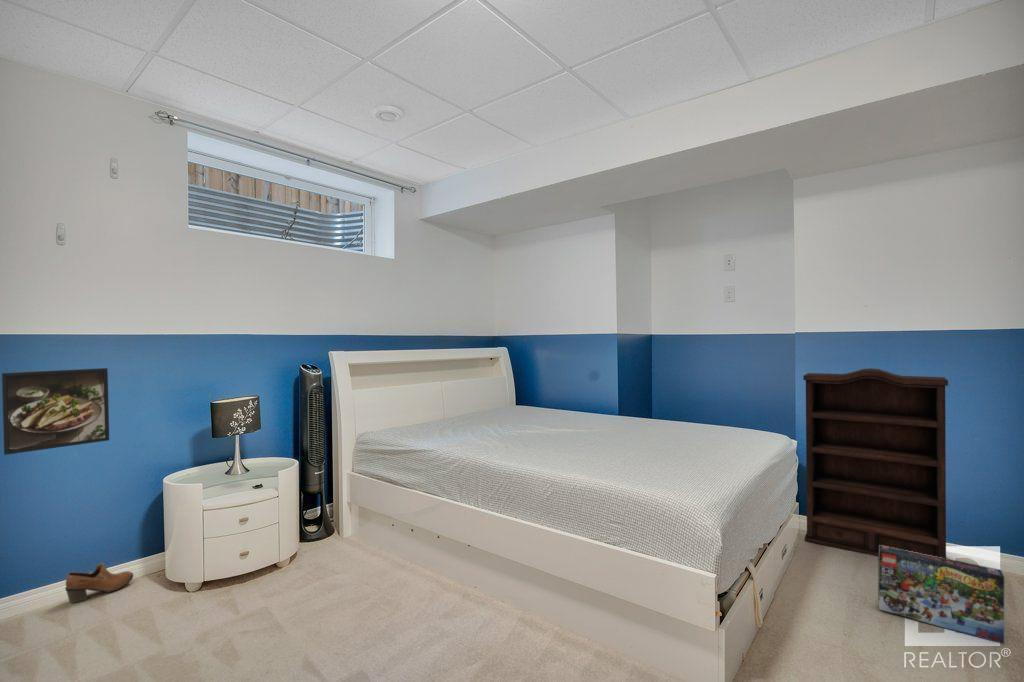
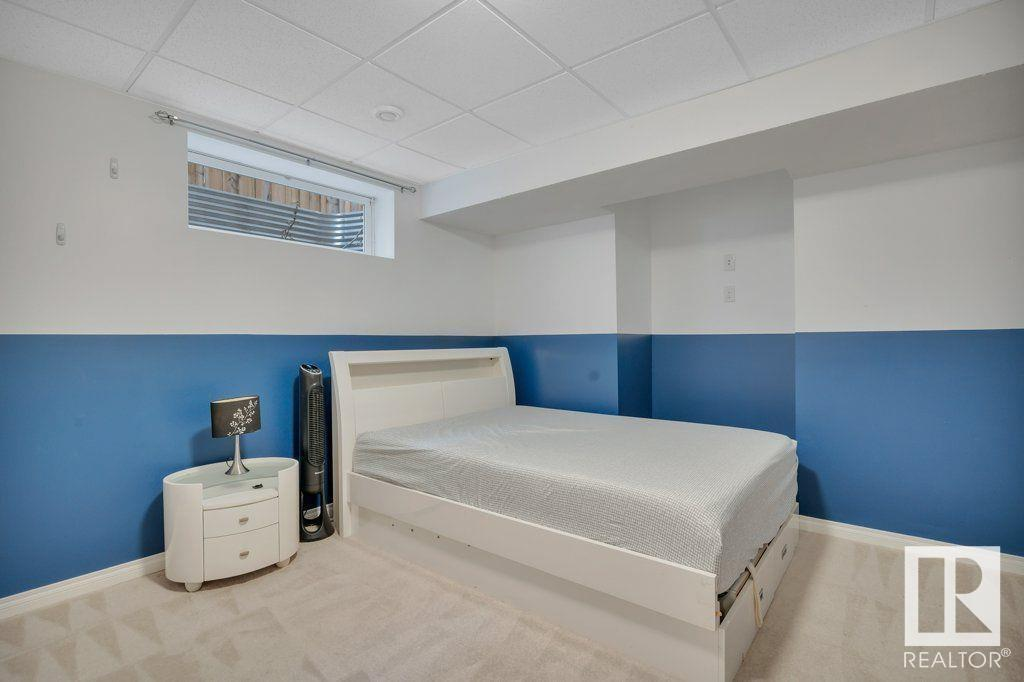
- box [877,545,1005,645]
- bookshelf [802,367,949,559]
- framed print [1,367,110,456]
- shoe [64,562,134,604]
